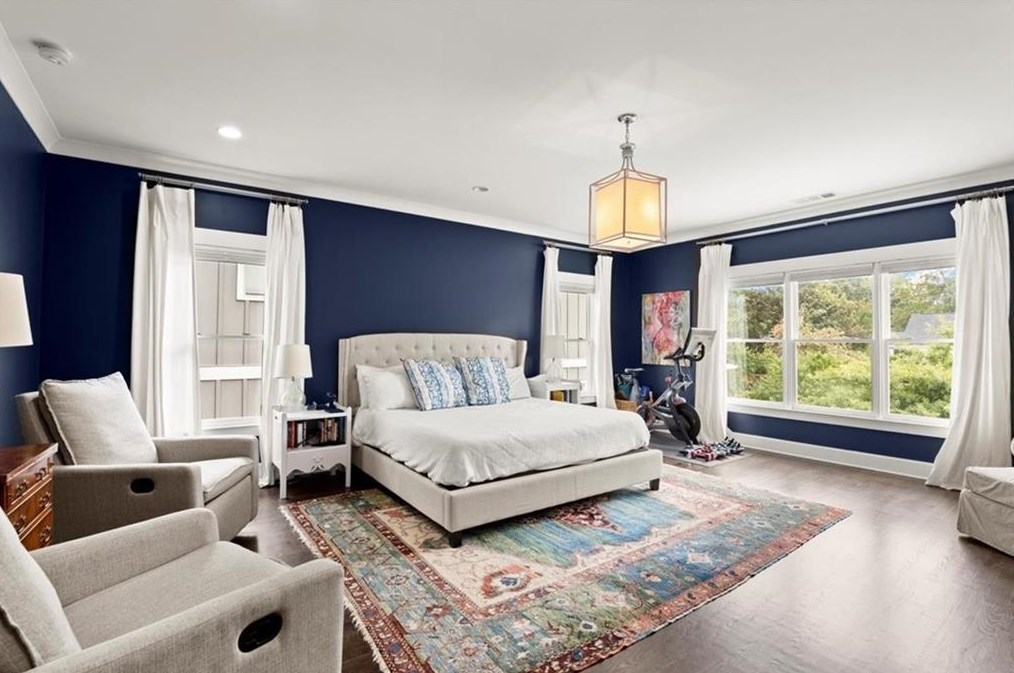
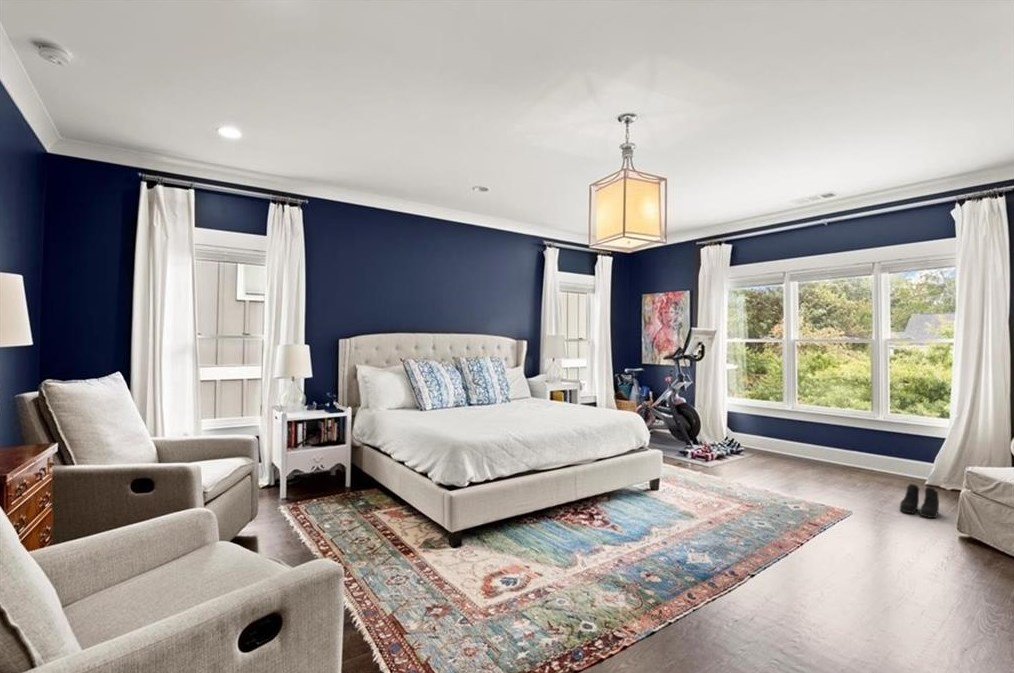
+ boots [899,483,940,519]
